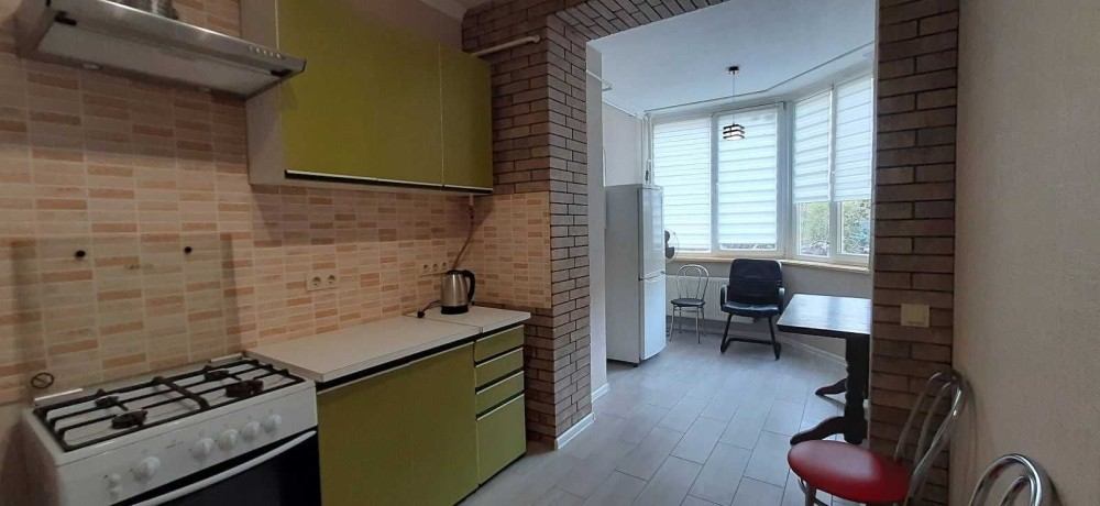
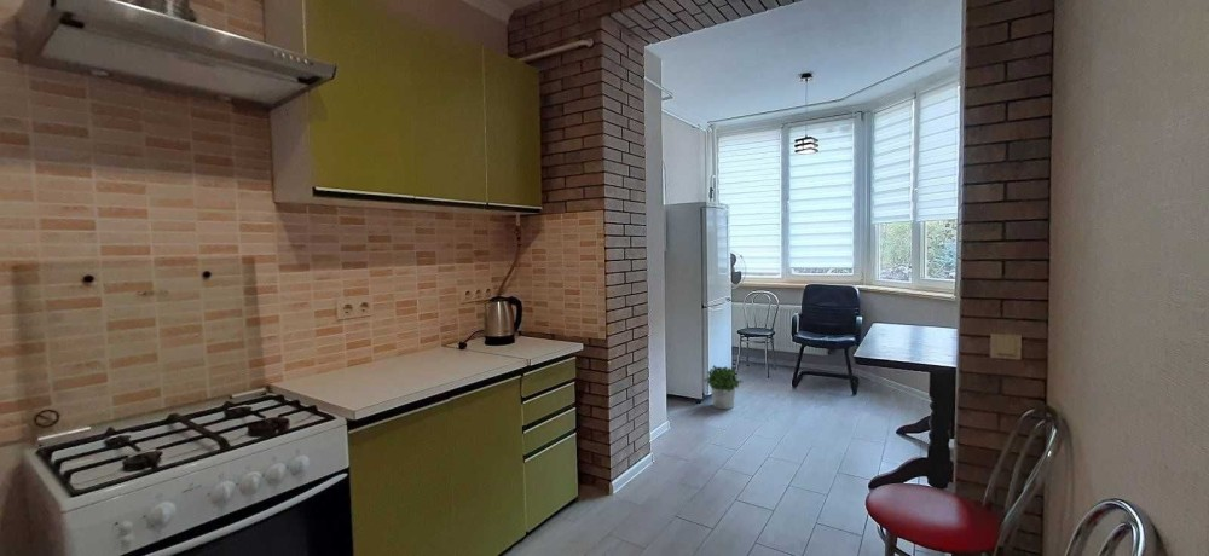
+ potted plant [702,364,742,410]
